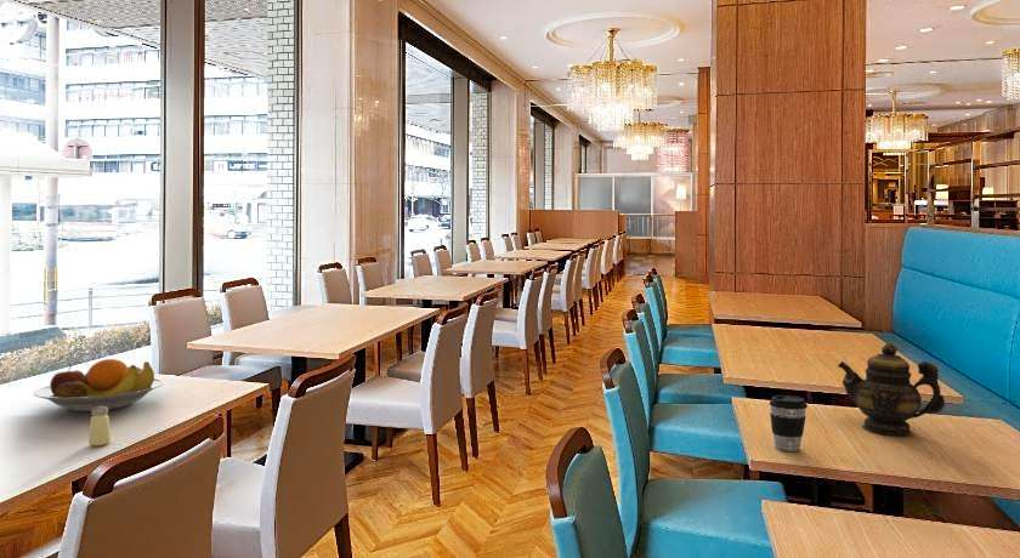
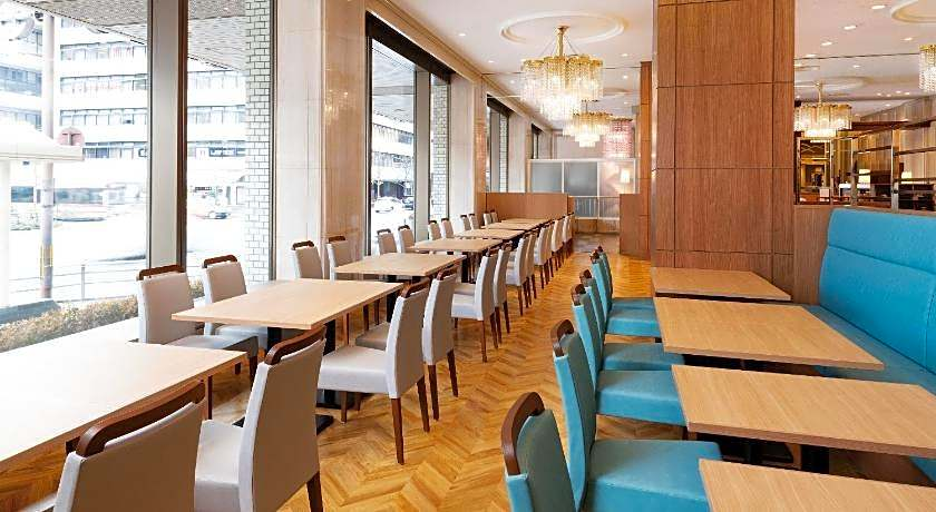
- saltshaker [87,406,112,448]
- fruit bowl [32,358,165,412]
- teapot [837,342,946,435]
- coffee cup [769,394,809,452]
